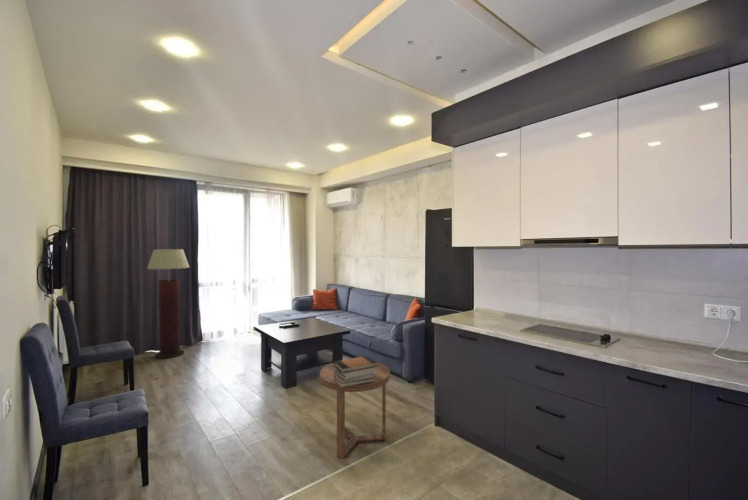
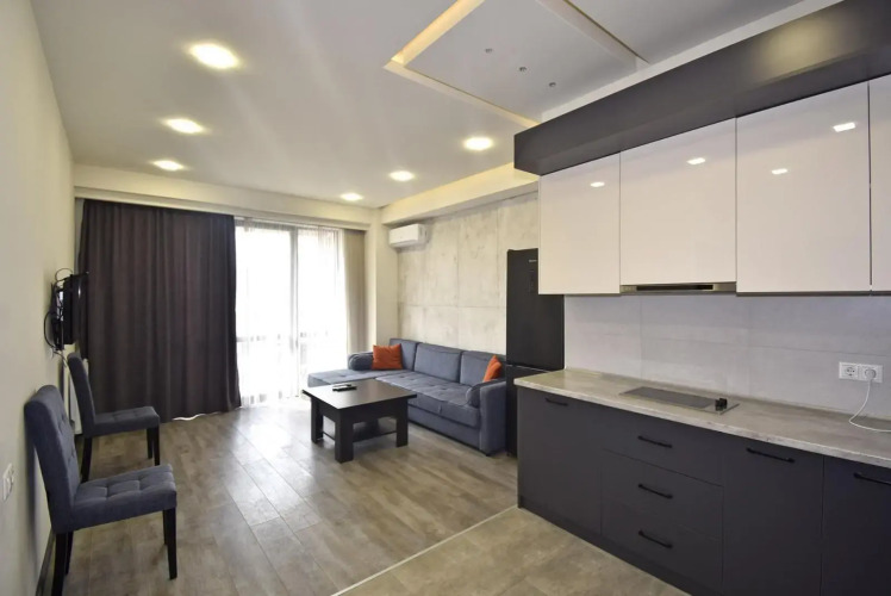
- floor lamp [146,248,190,360]
- book stack [332,355,377,387]
- side table [319,361,391,459]
